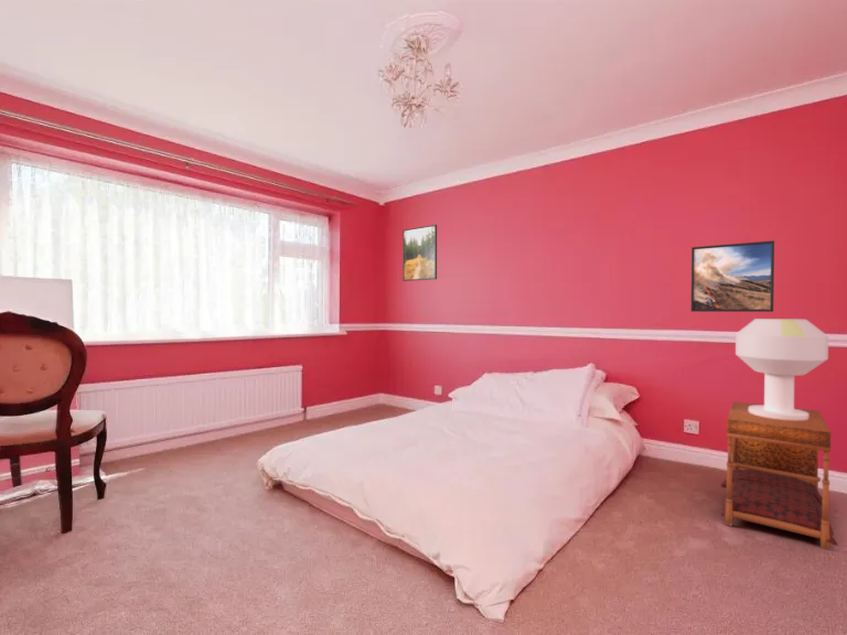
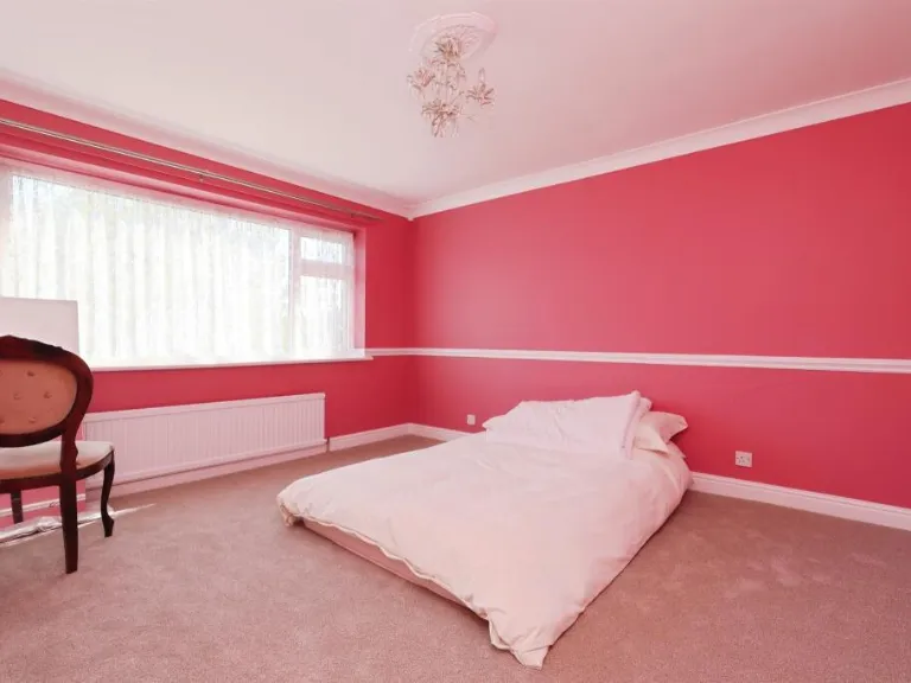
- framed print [401,224,438,282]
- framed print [690,239,775,313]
- table lamp [735,318,829,420]
- canopy bed [720,400,839,551]
